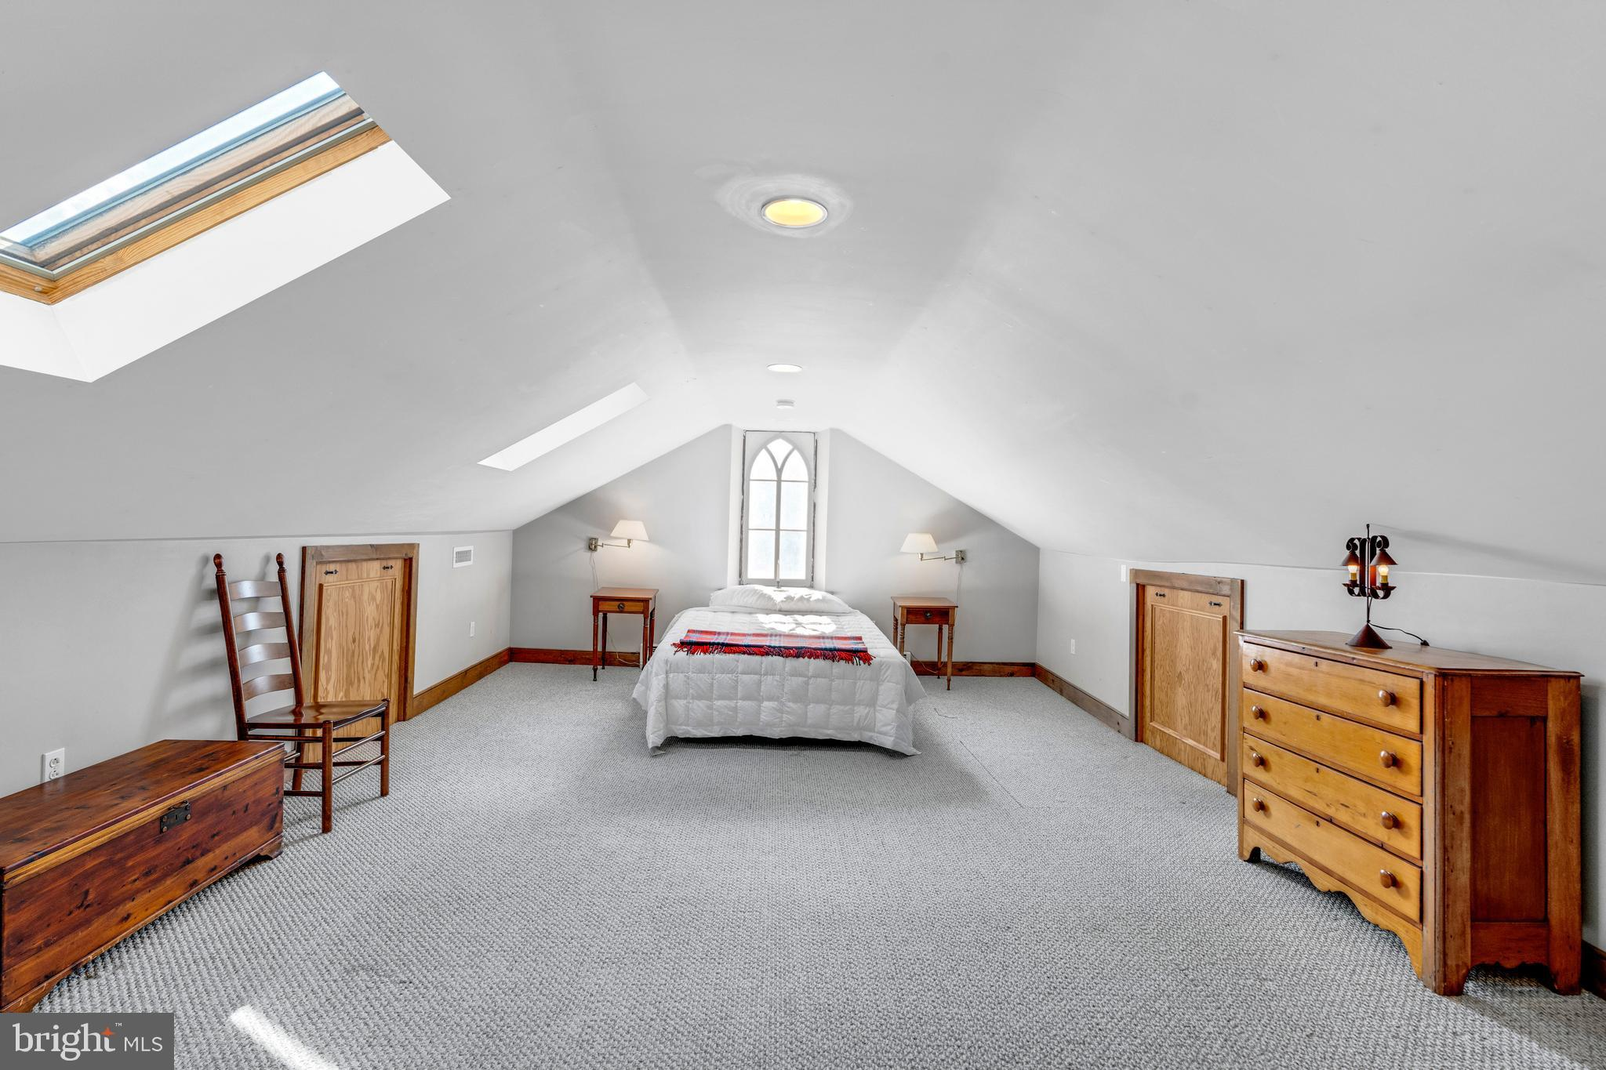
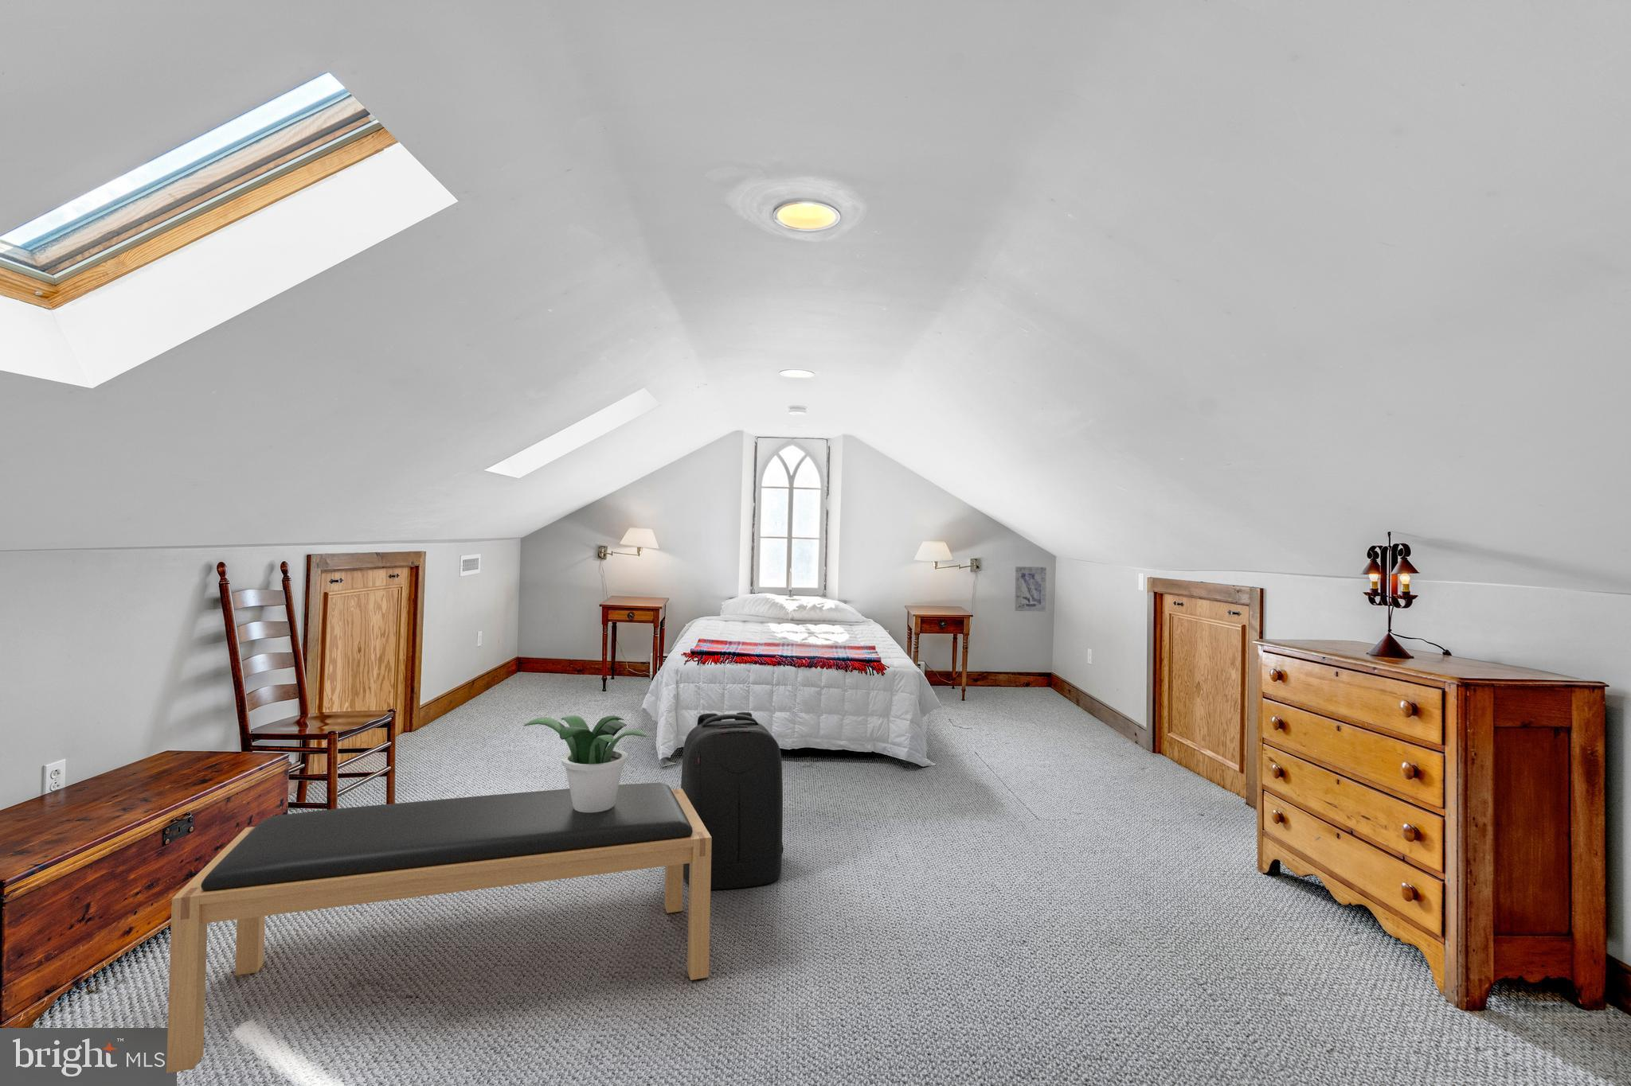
+ backpack [680,711,785,891]
+ potted plant [523,714,648,812]
+ bench [166,782,712,1074]
+ wall art [1014,566,1048,612]
